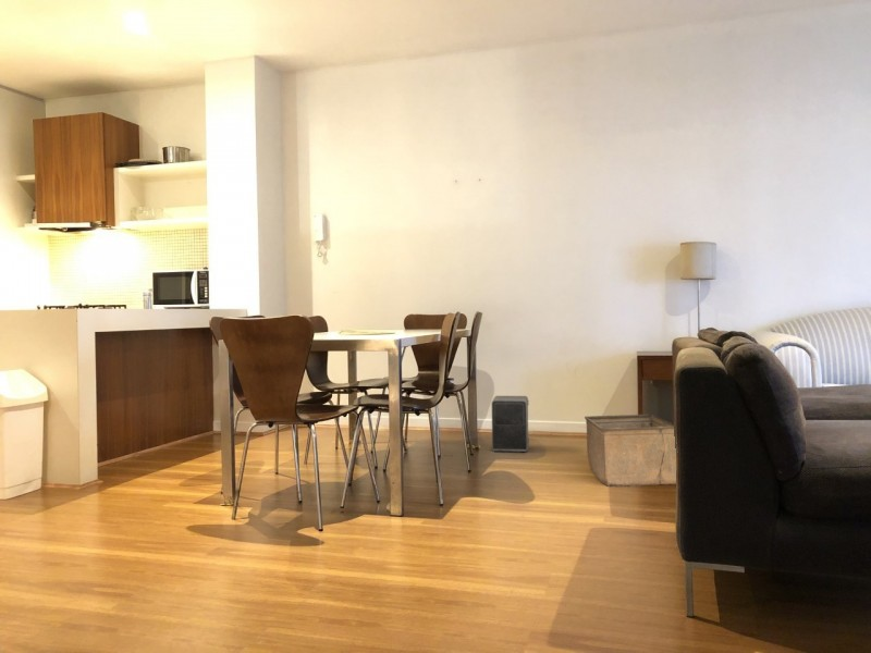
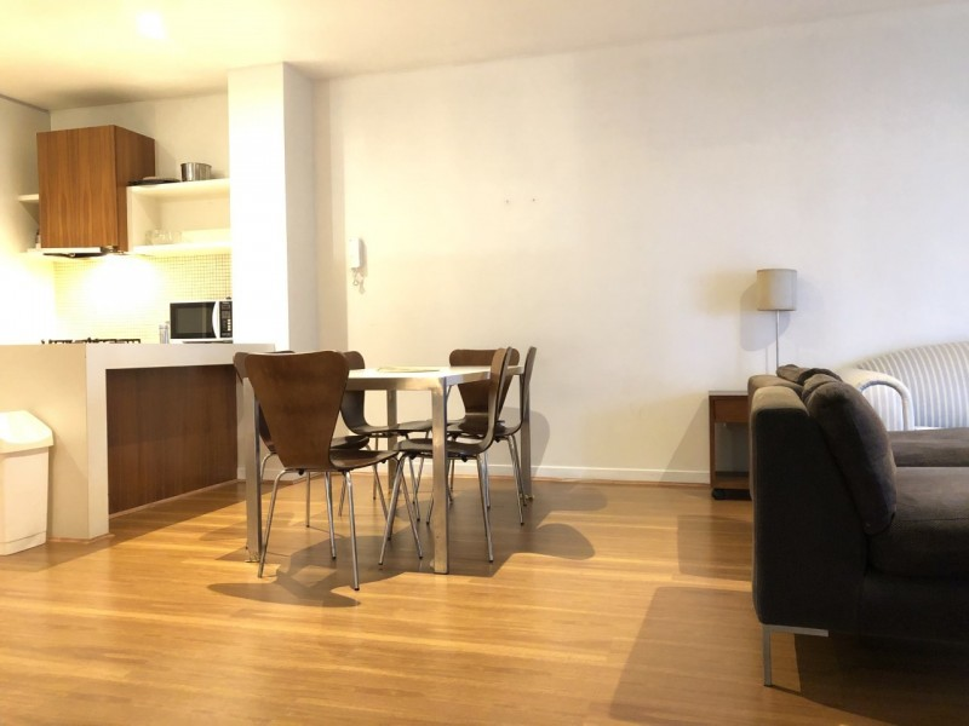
- storage bin [584,414,677,488]
- speaker [491,395,530,454]
